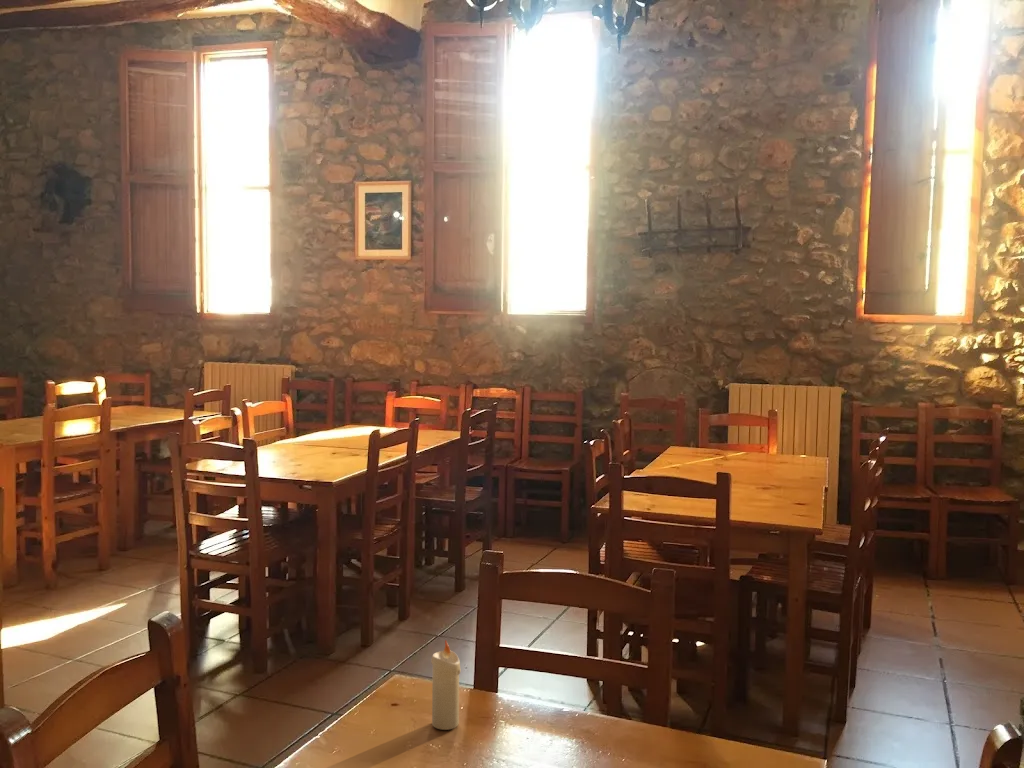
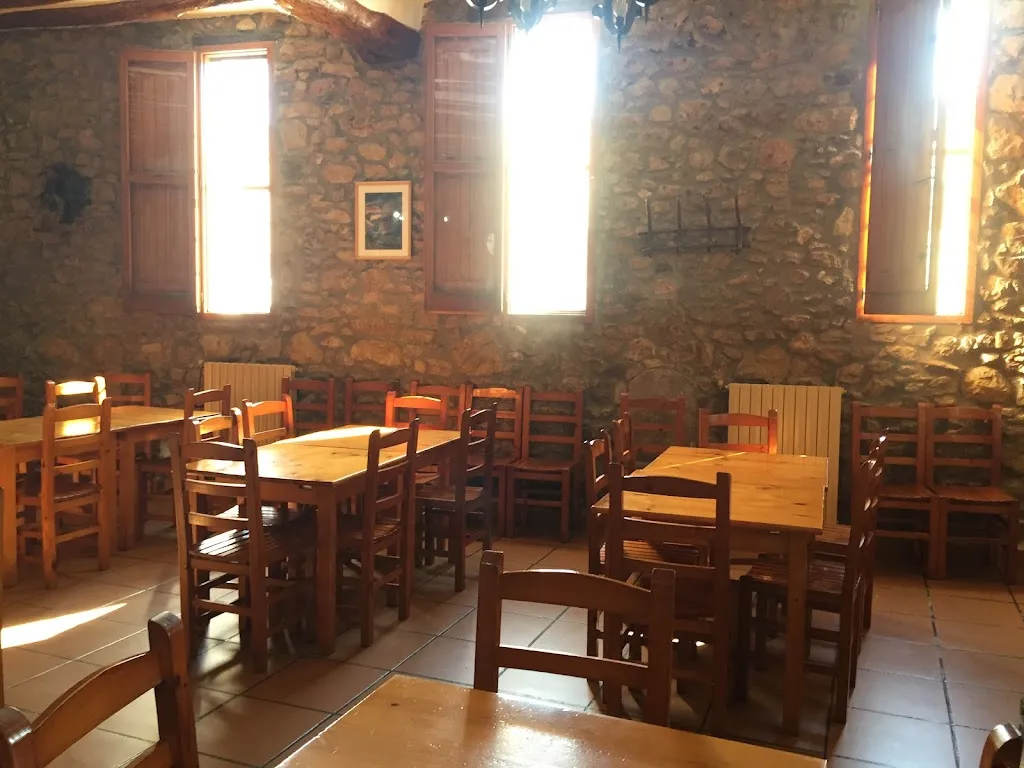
- candle [430,639,461,731]
